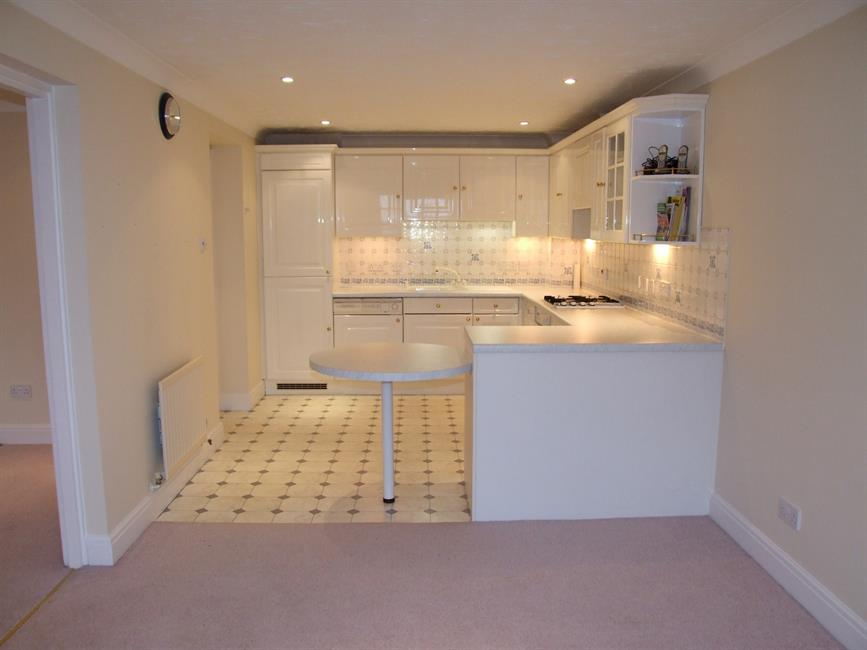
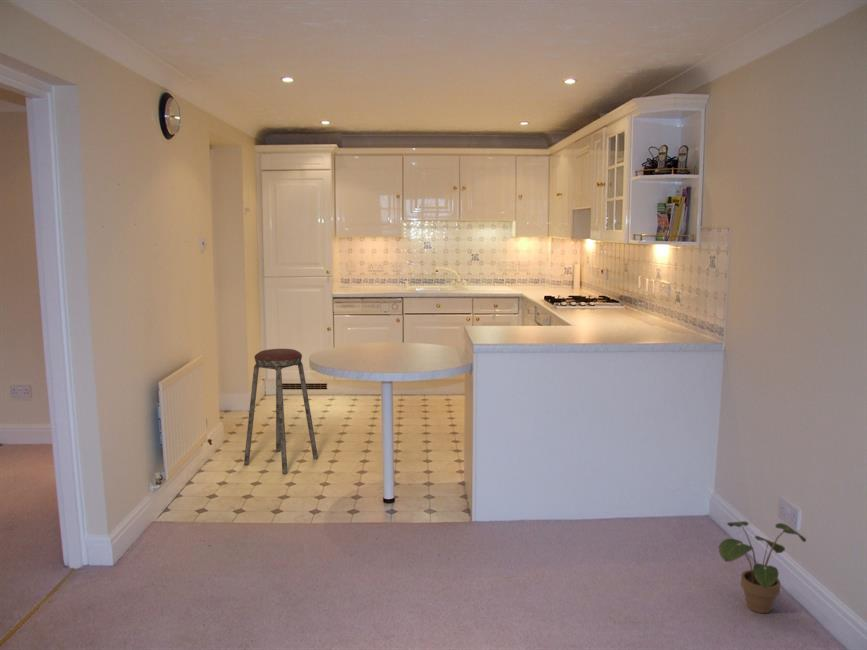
+ music stool [243,348,319,475]
+ potted plant [718,520,807,614]
